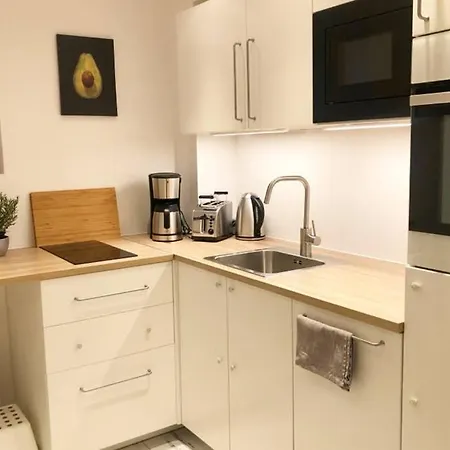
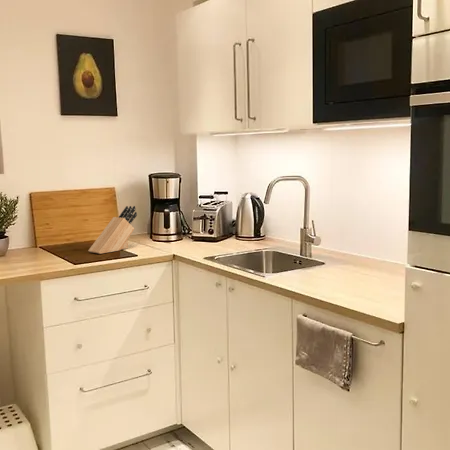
+ knife block [87,205,138,255]
